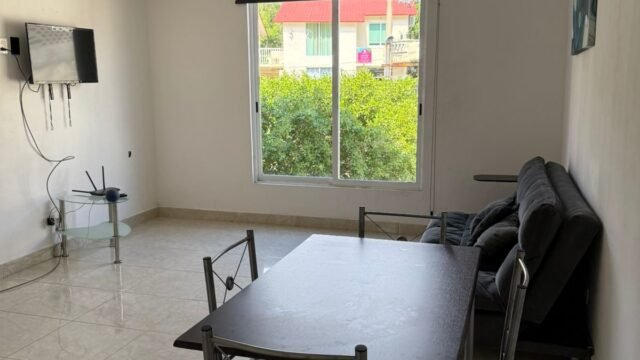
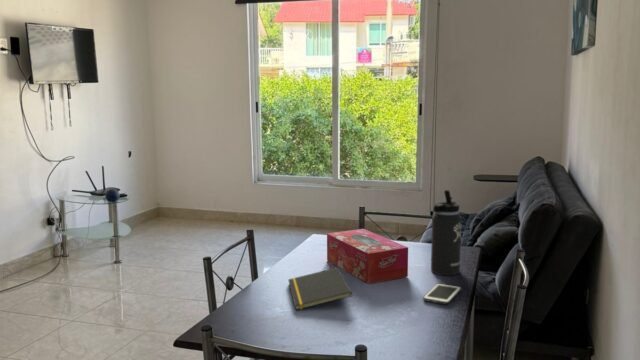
+ thermos bottle [430,189,462,276]
+ cell phone [422,283,462,305]
+ notepad [287,266,353,311]
+ tissue box [326,228,409,285]
